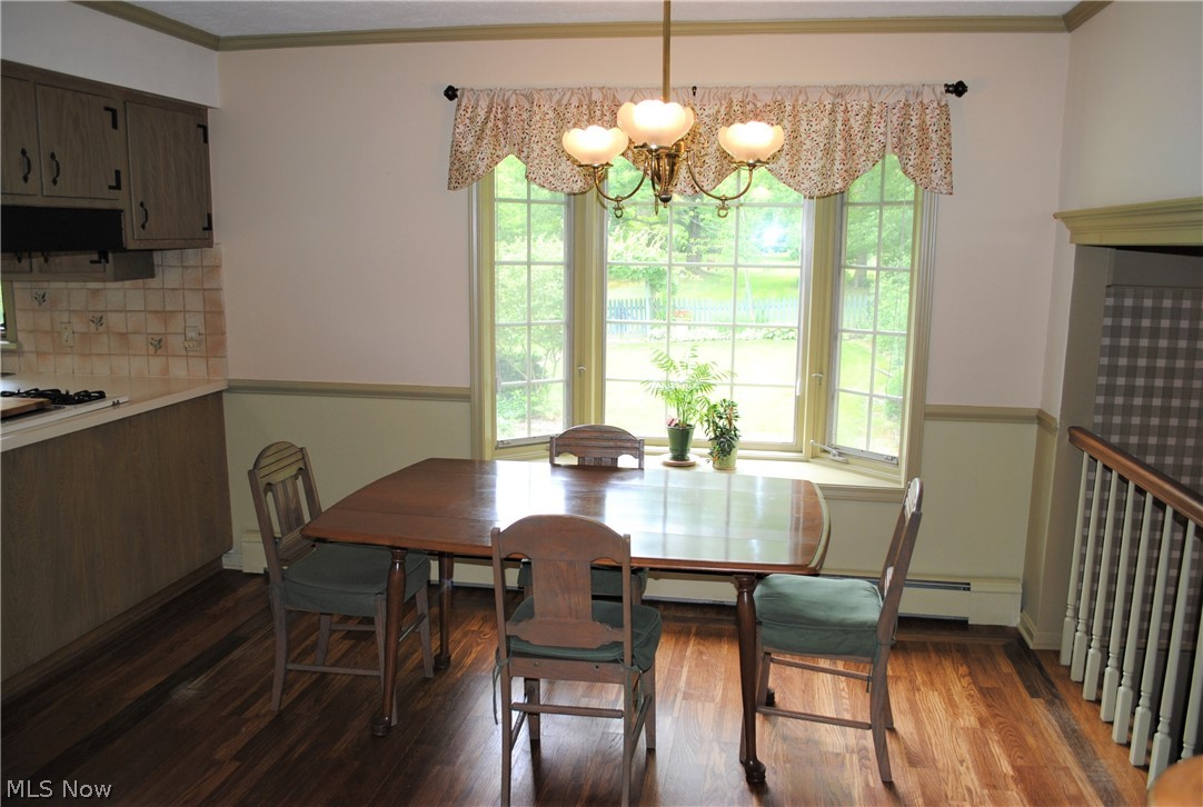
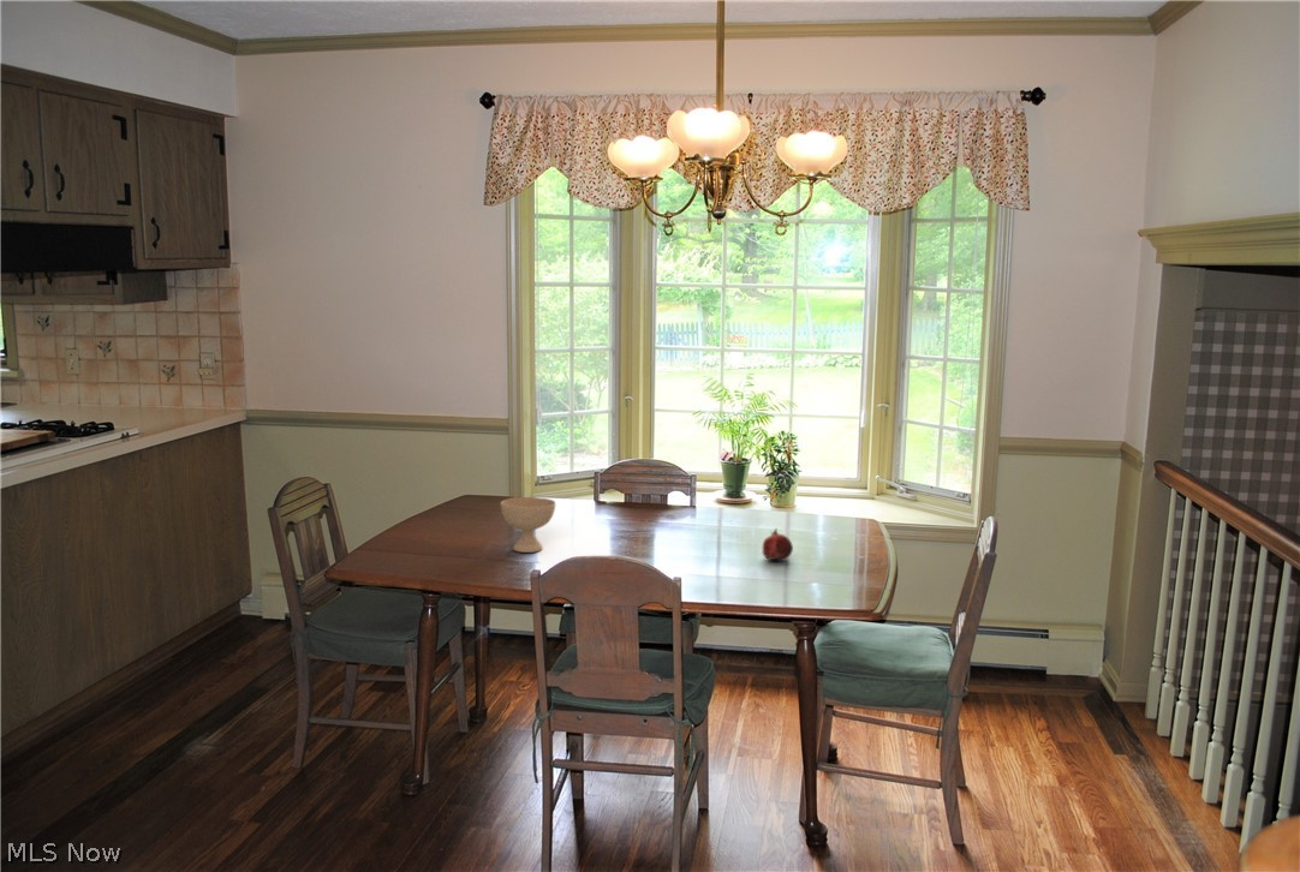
+ fruit [761,528,794,562]
+ bowl [500,496,556,554]
